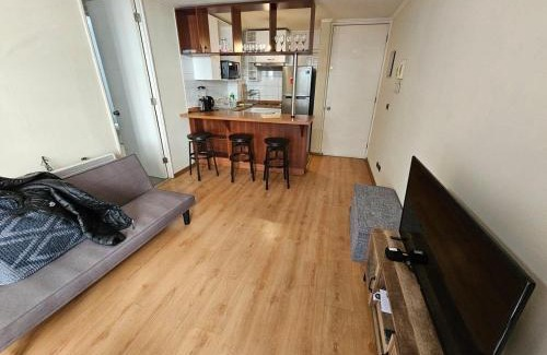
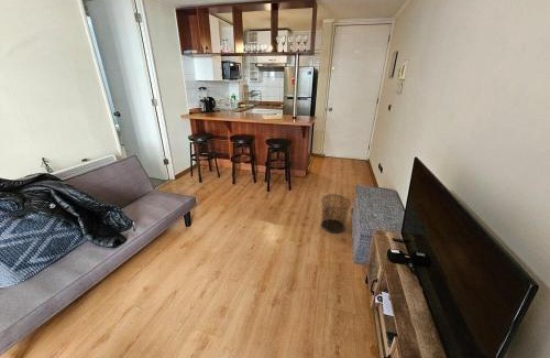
+ waste bin [320,193,352,235]
